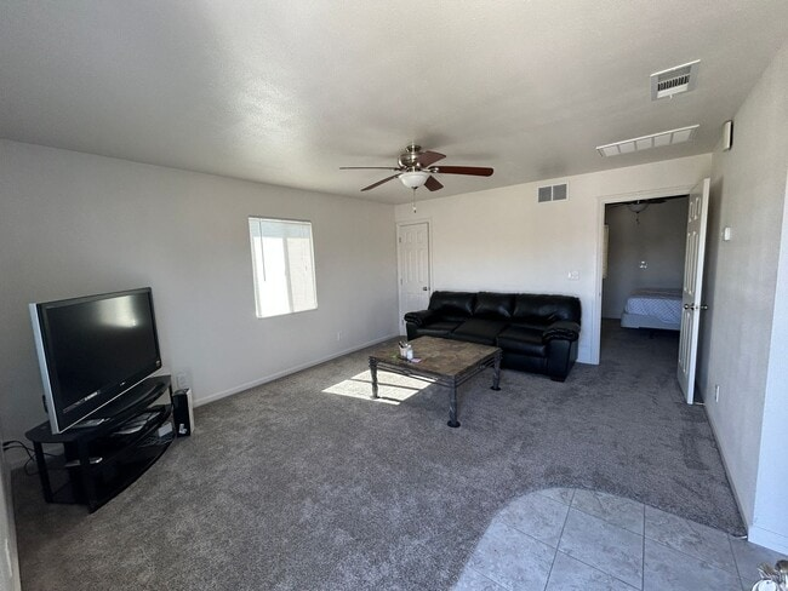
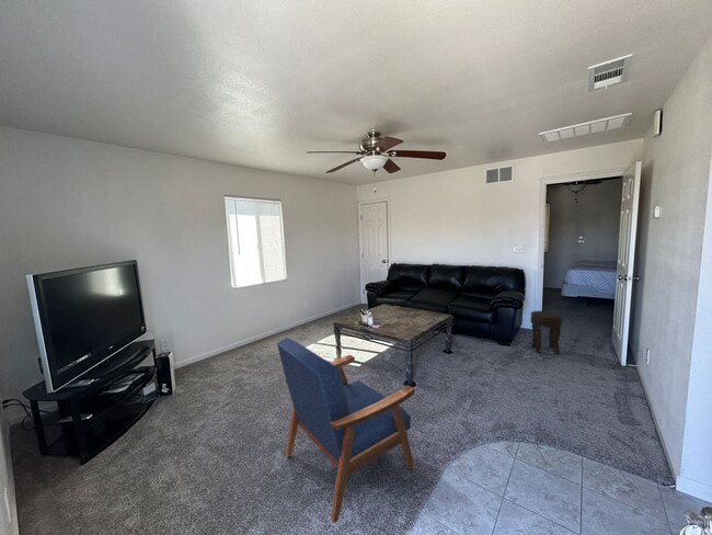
+ side table [529,310,563,355]
+ armchair [276,337,416,524]
